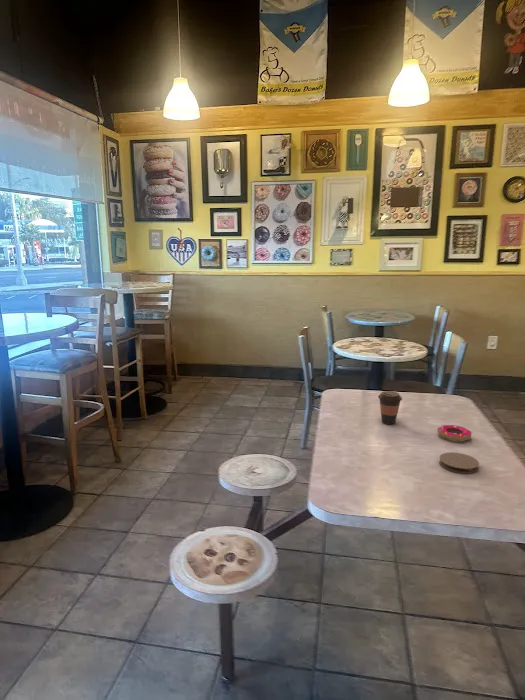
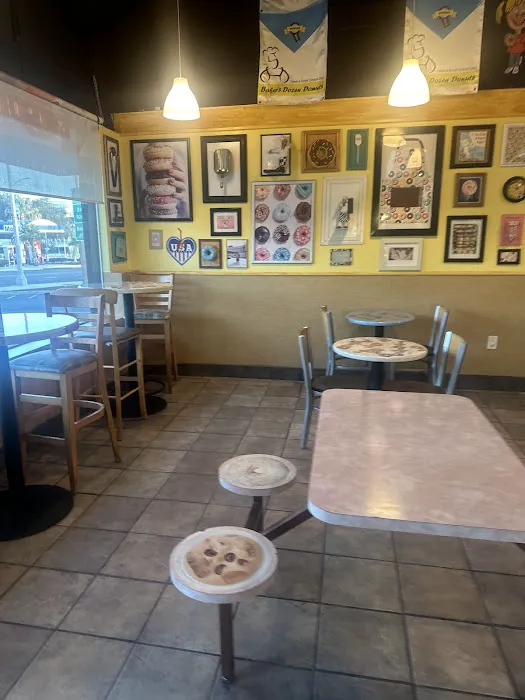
- coffee cup [377,390,403,425]
- coaster [438,451,480,475]
- donut [436,424,473,442]
